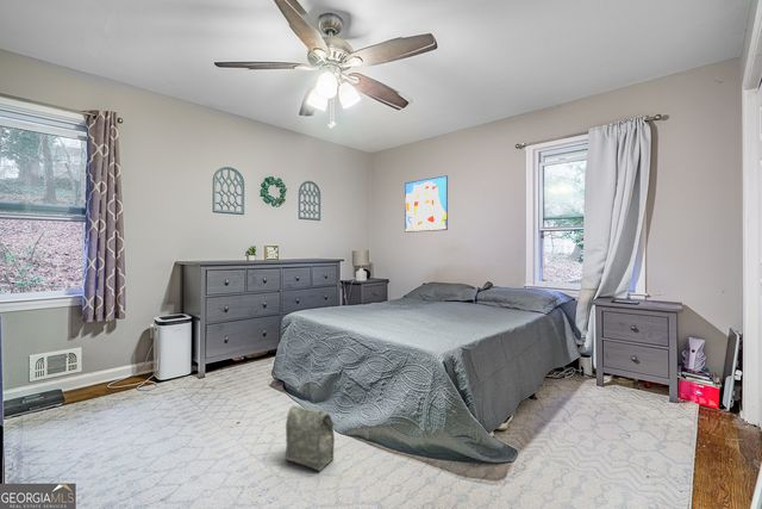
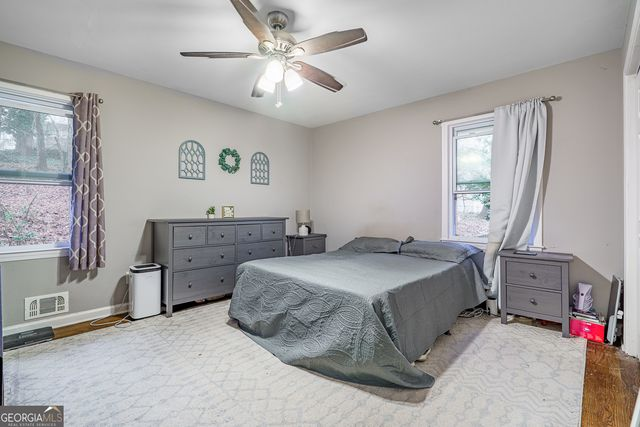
- bag [285,404,336,472]
- wall art [404,174,449,234]
